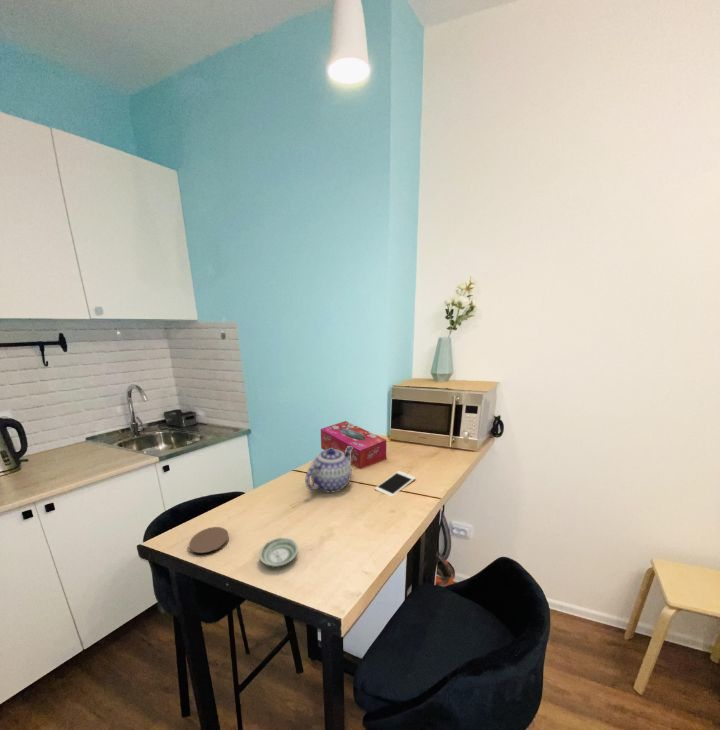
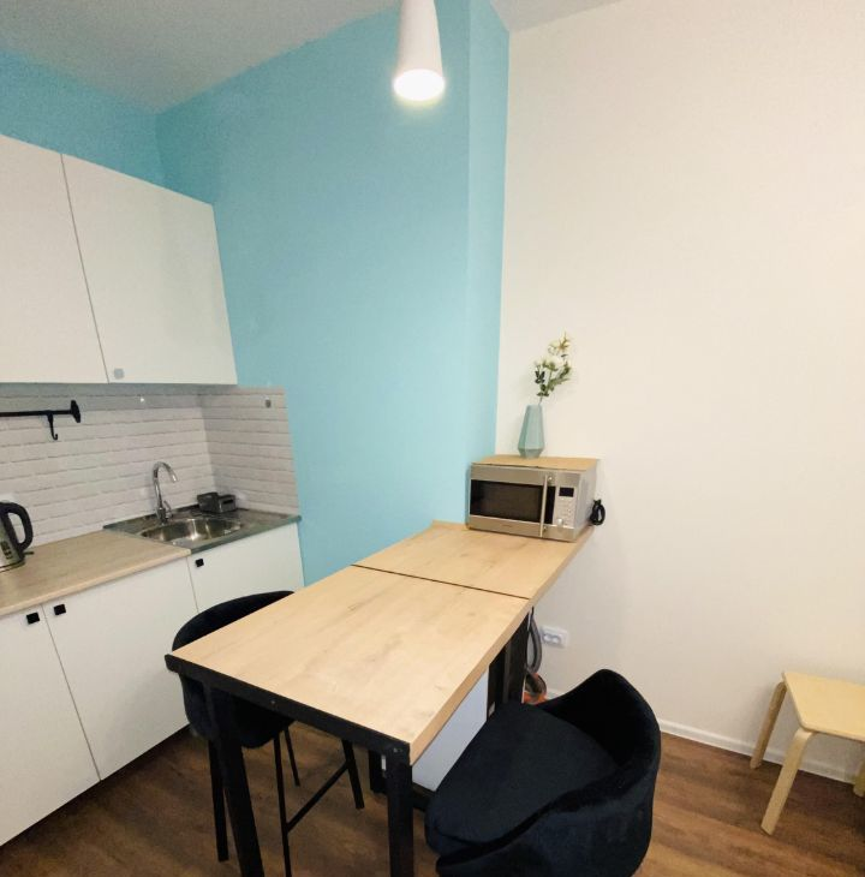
- teapot [304,446,353,494]
- coaster [188,526,230,554]
- cell phone [374,470,416,497]
- tissue box [320,420,387,470]
- saucer [258,537,299,568]
